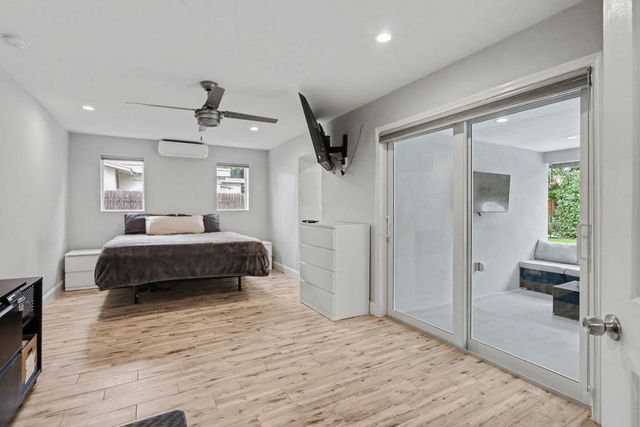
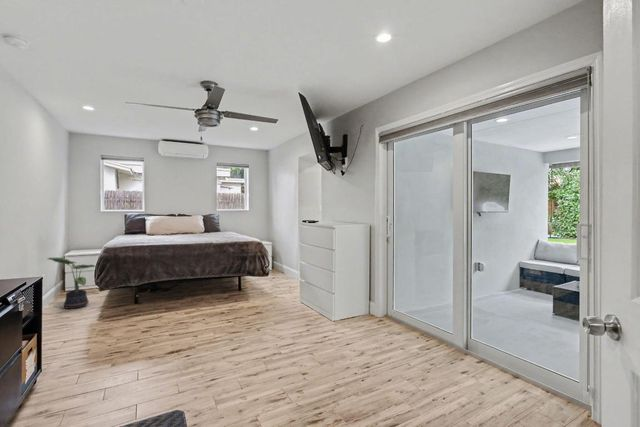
+ potted plant [46,257,97,310]
